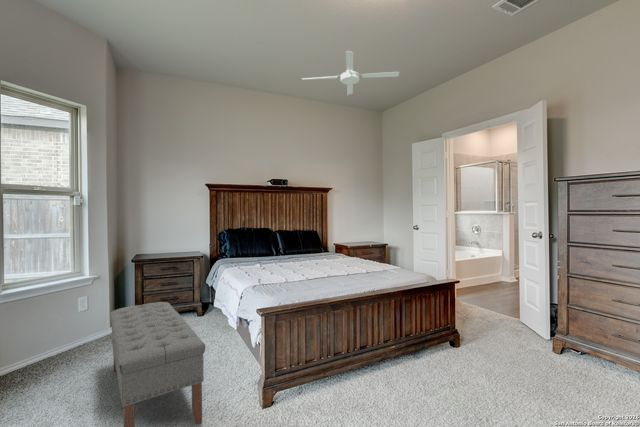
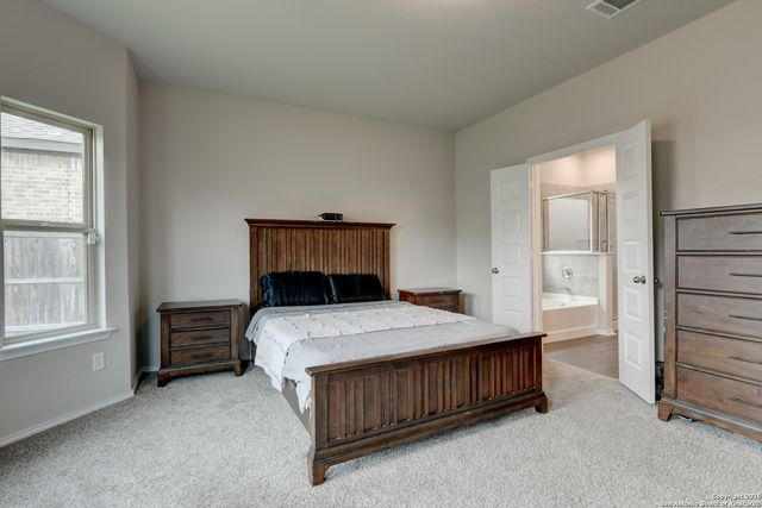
- ceiling fan [301,50,400,97]
- bench [109,301,206,427]
